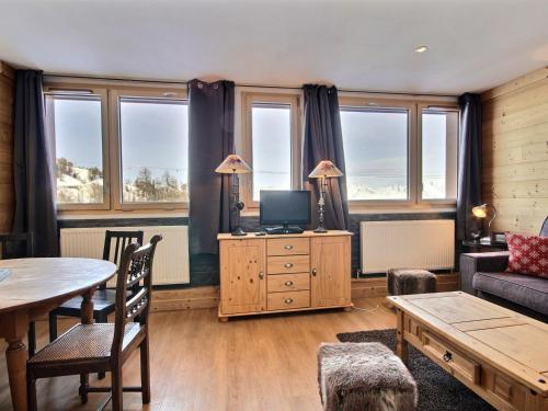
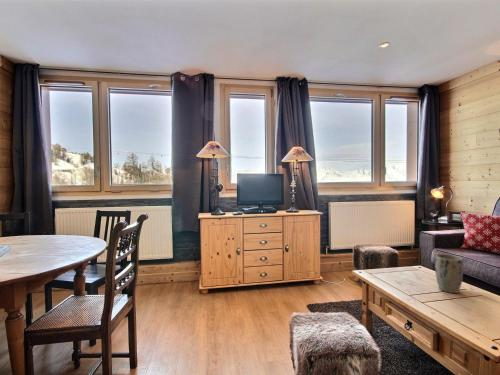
+ plant pot [434,253,464,294]
